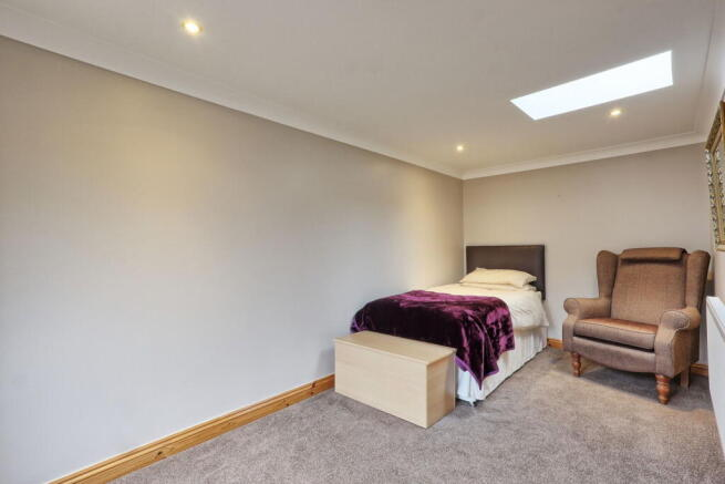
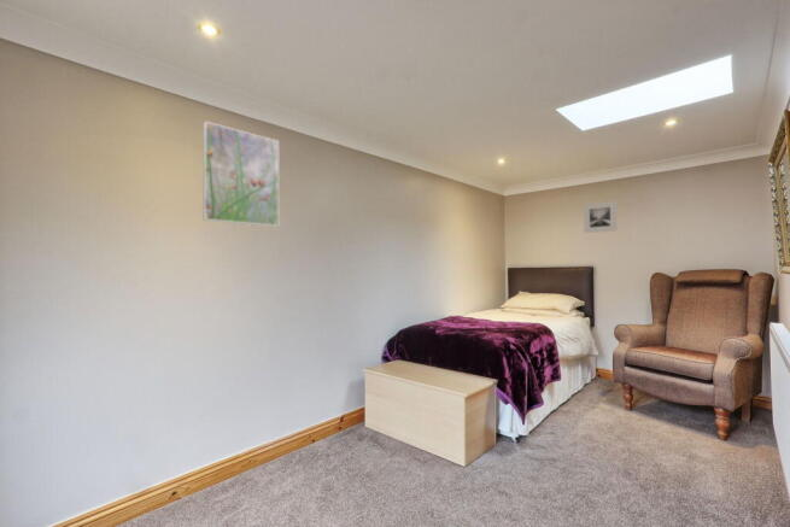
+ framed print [201,121,280,228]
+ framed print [583,200,618,234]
